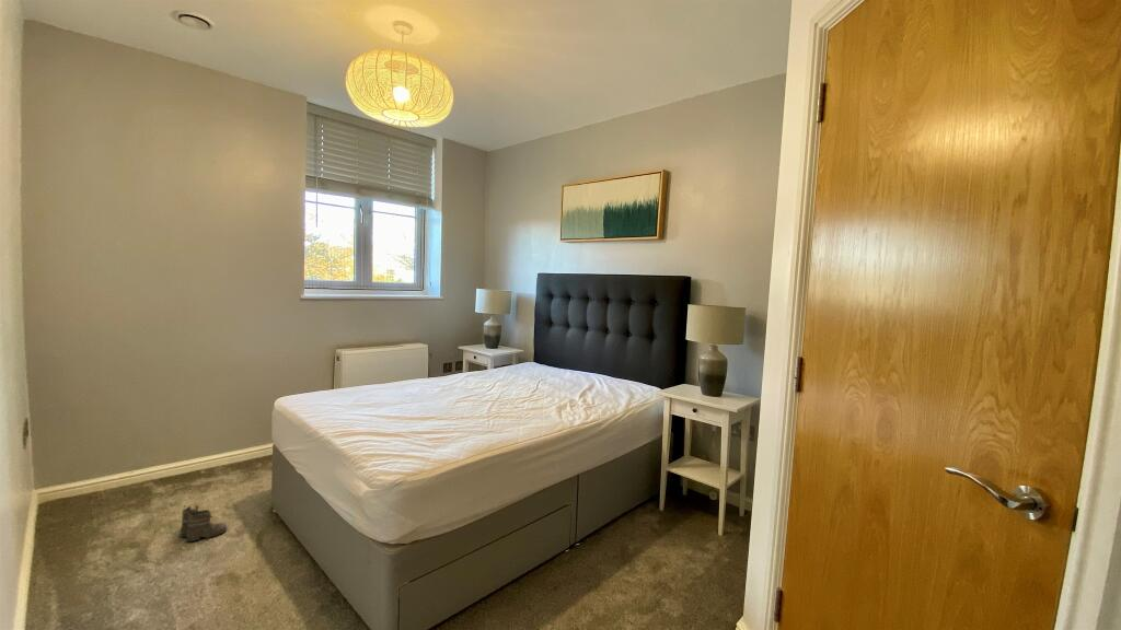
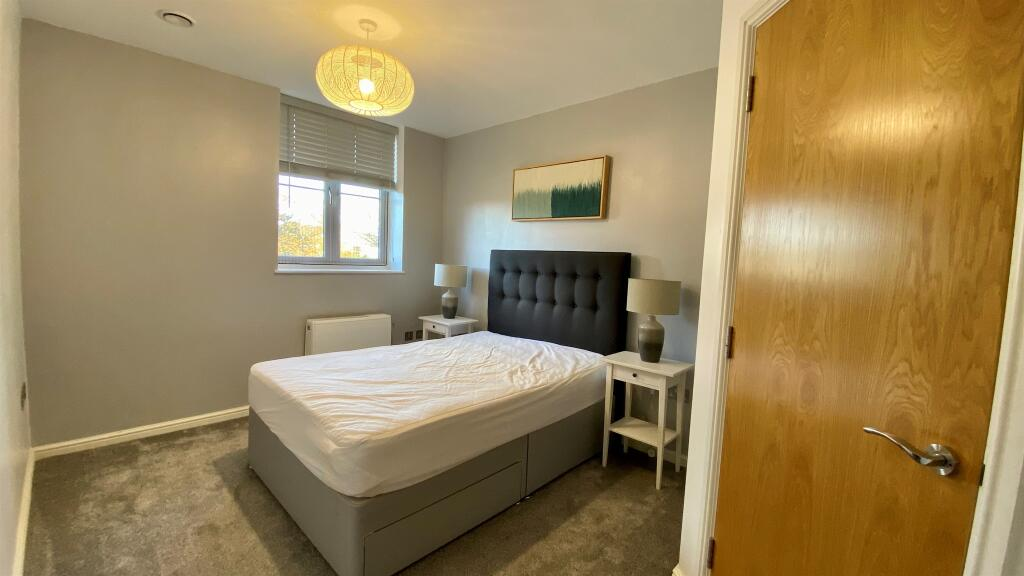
- boots [175,504,229,542]
